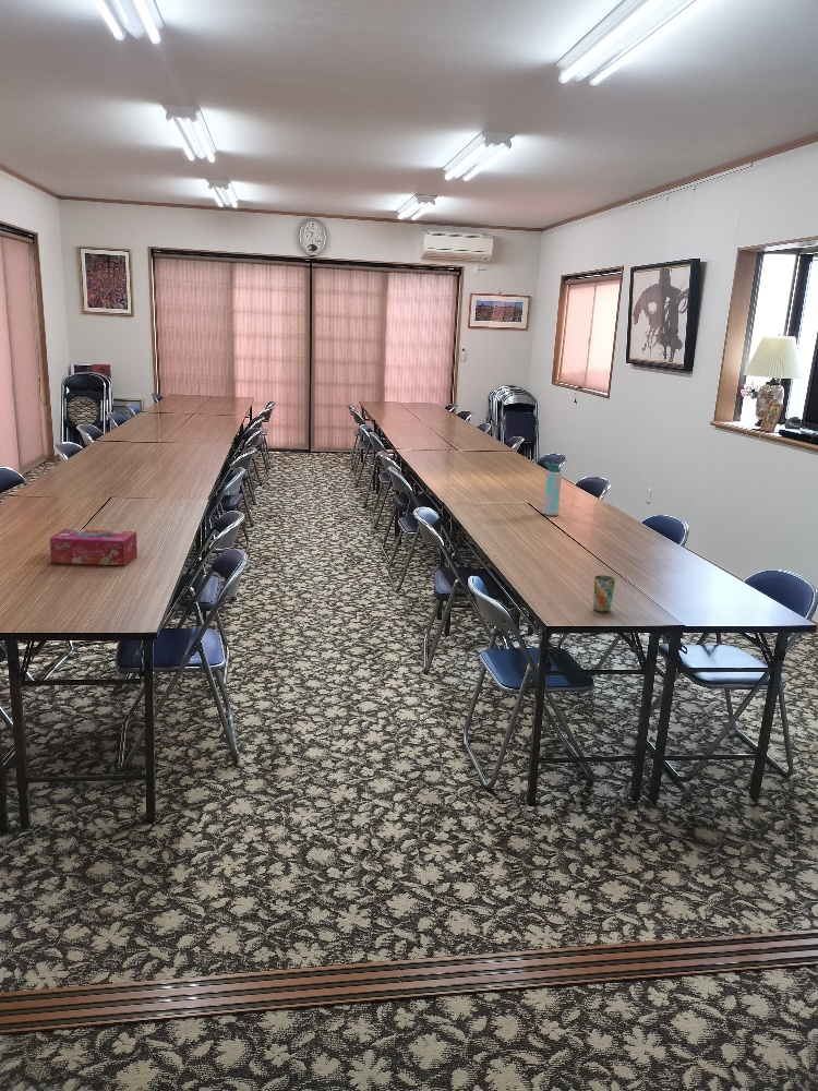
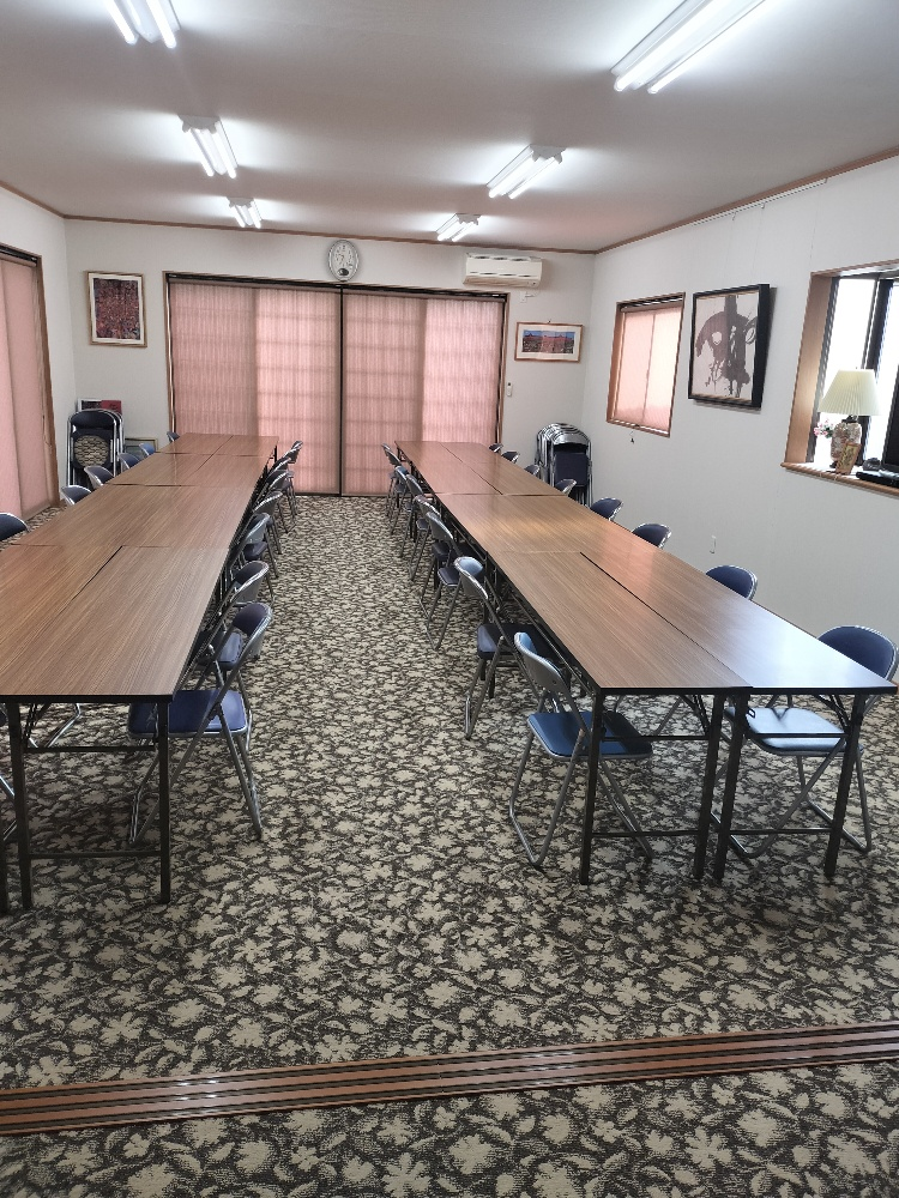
- cup [592,574,616,613]
- tissue box [49,528,139,566]
- water bottle [541,460,563,517]
